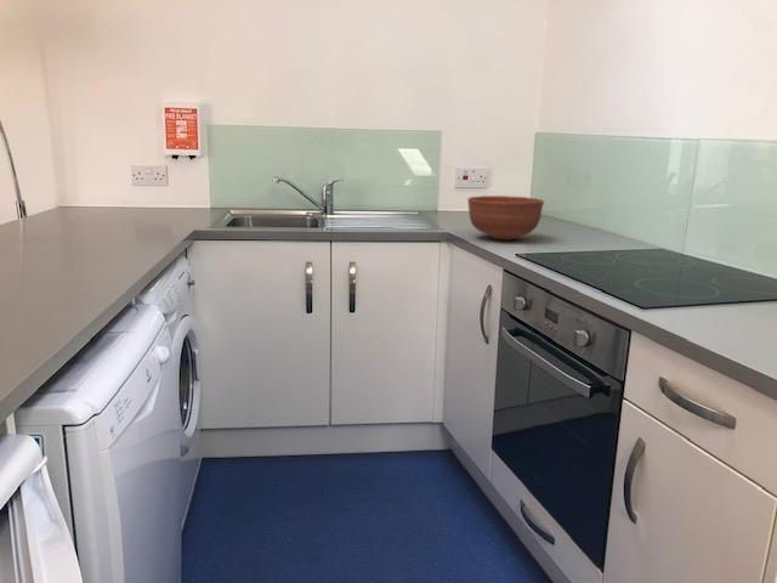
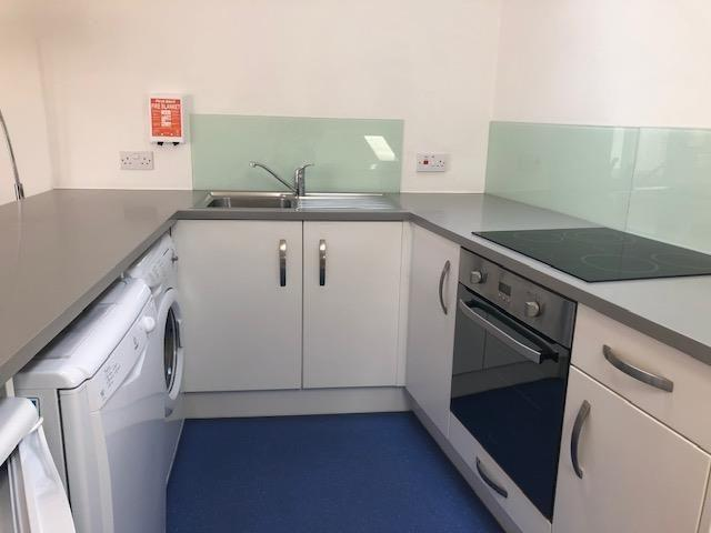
- bowl [466,194,545,242]
